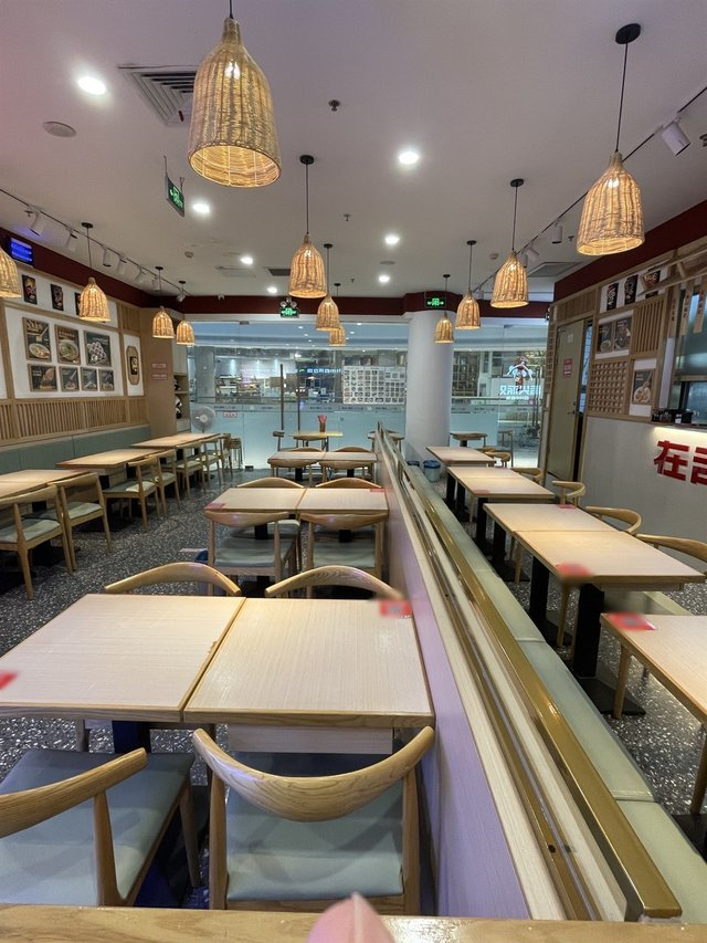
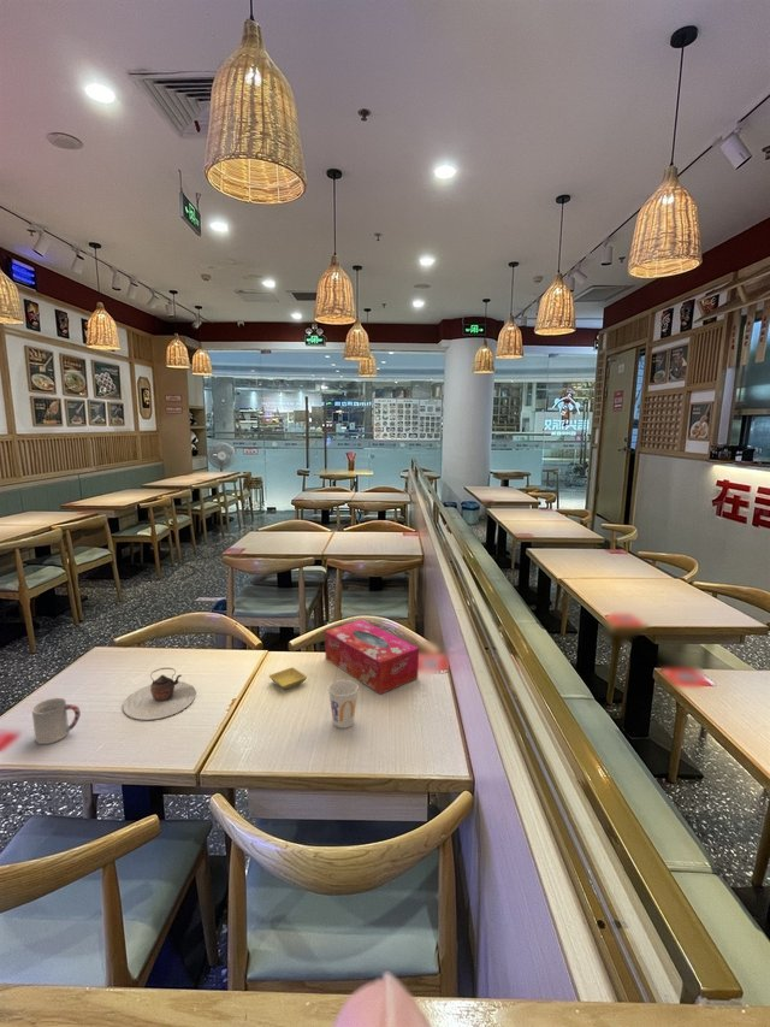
+ cup [327,679,360,730]
+ tissue box [324,619,420,695]
+ saucer [268,667,308,690]
+ cup [31,697,82,745]
+ teapot [122,667,197,721]
